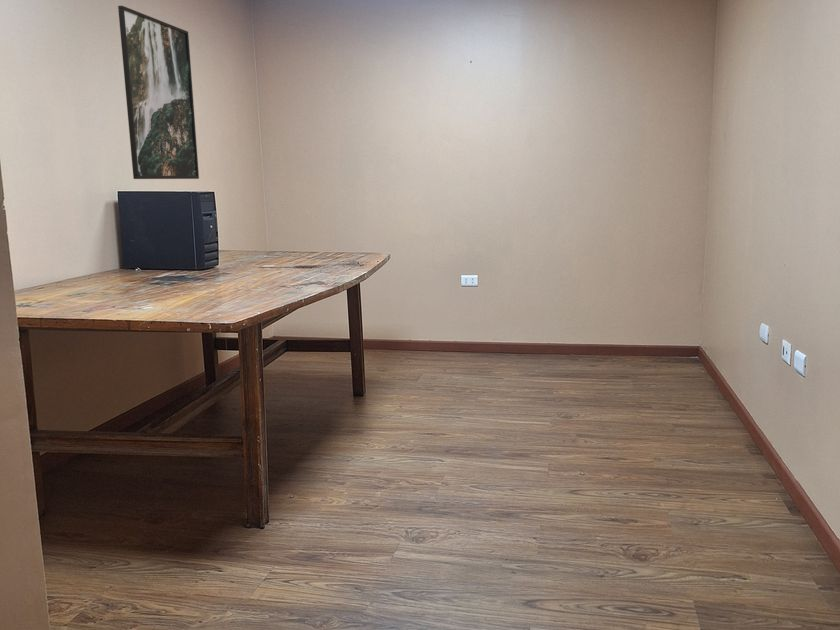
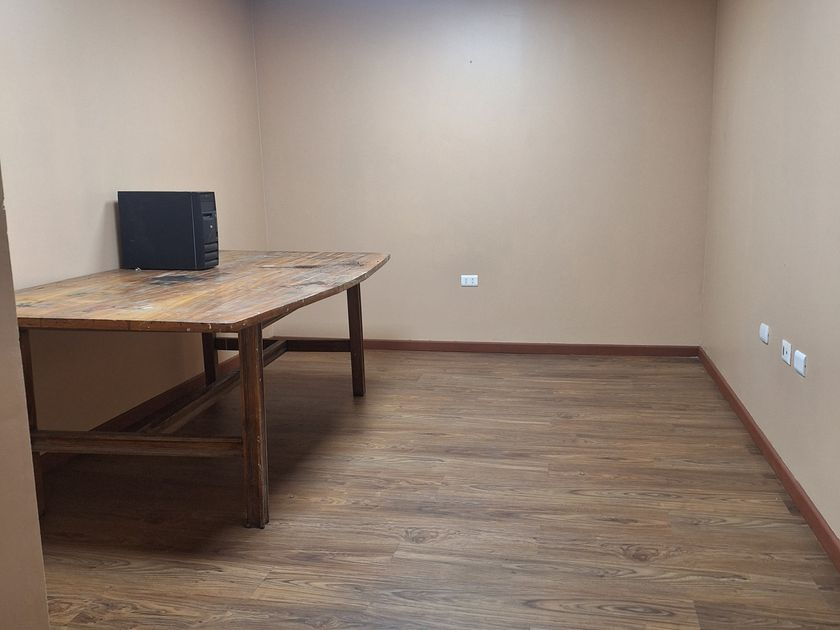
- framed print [117,5,200,180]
